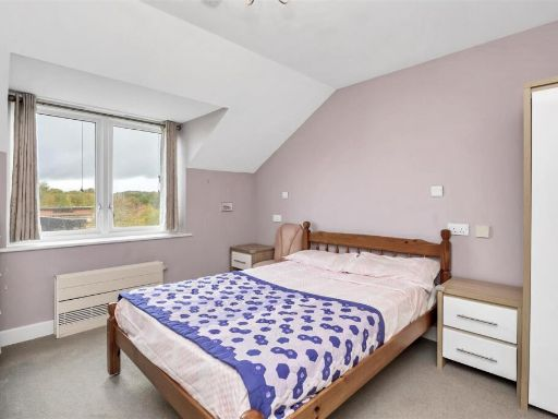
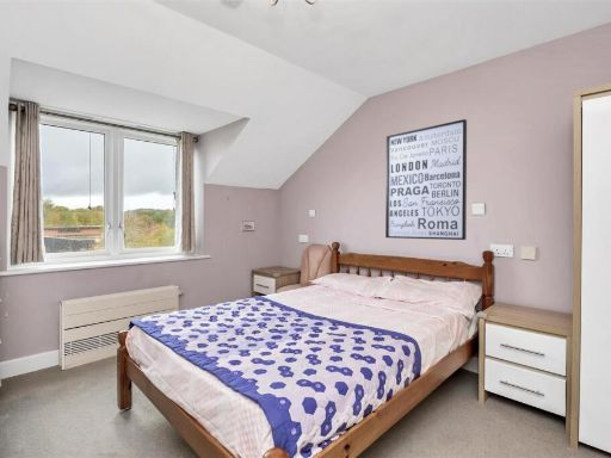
+ wall art [384,118,468,241]
